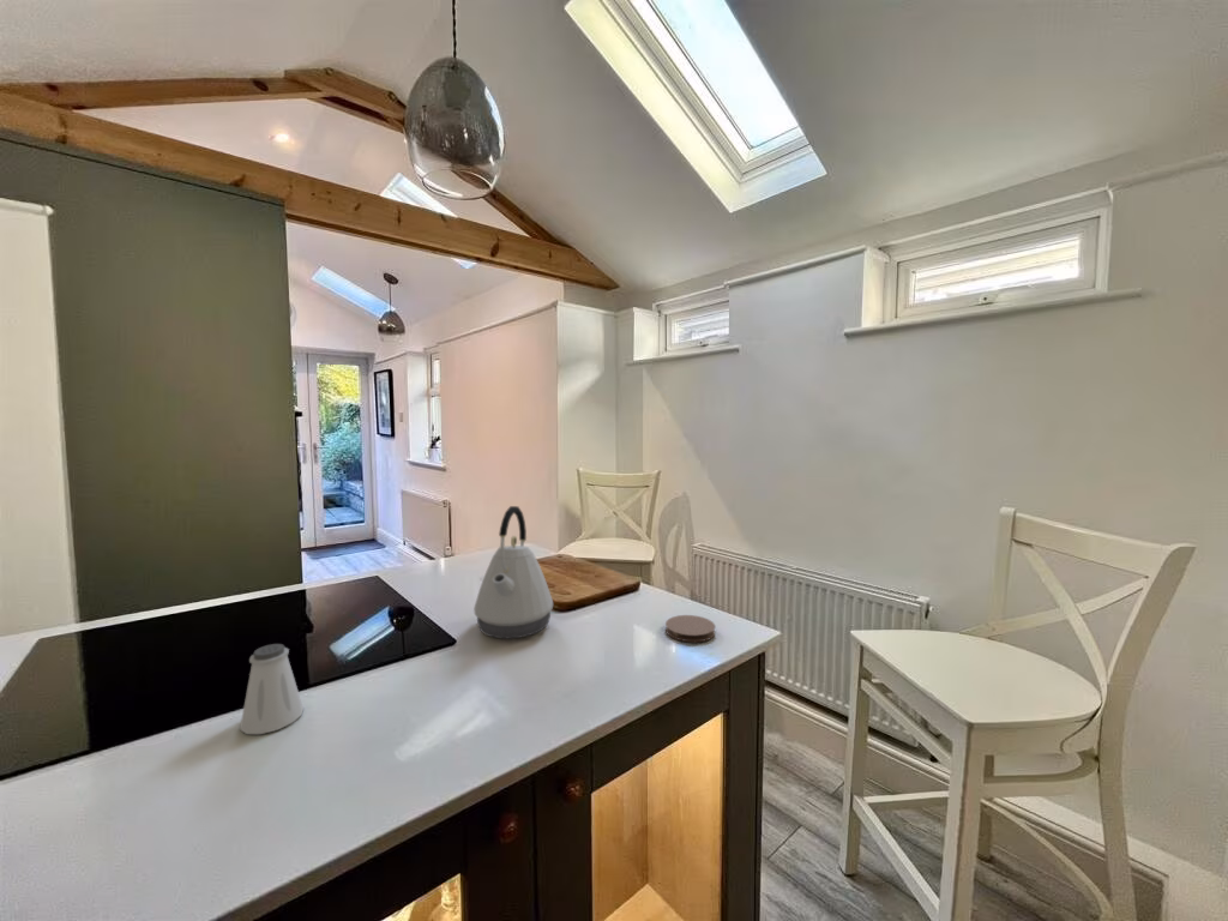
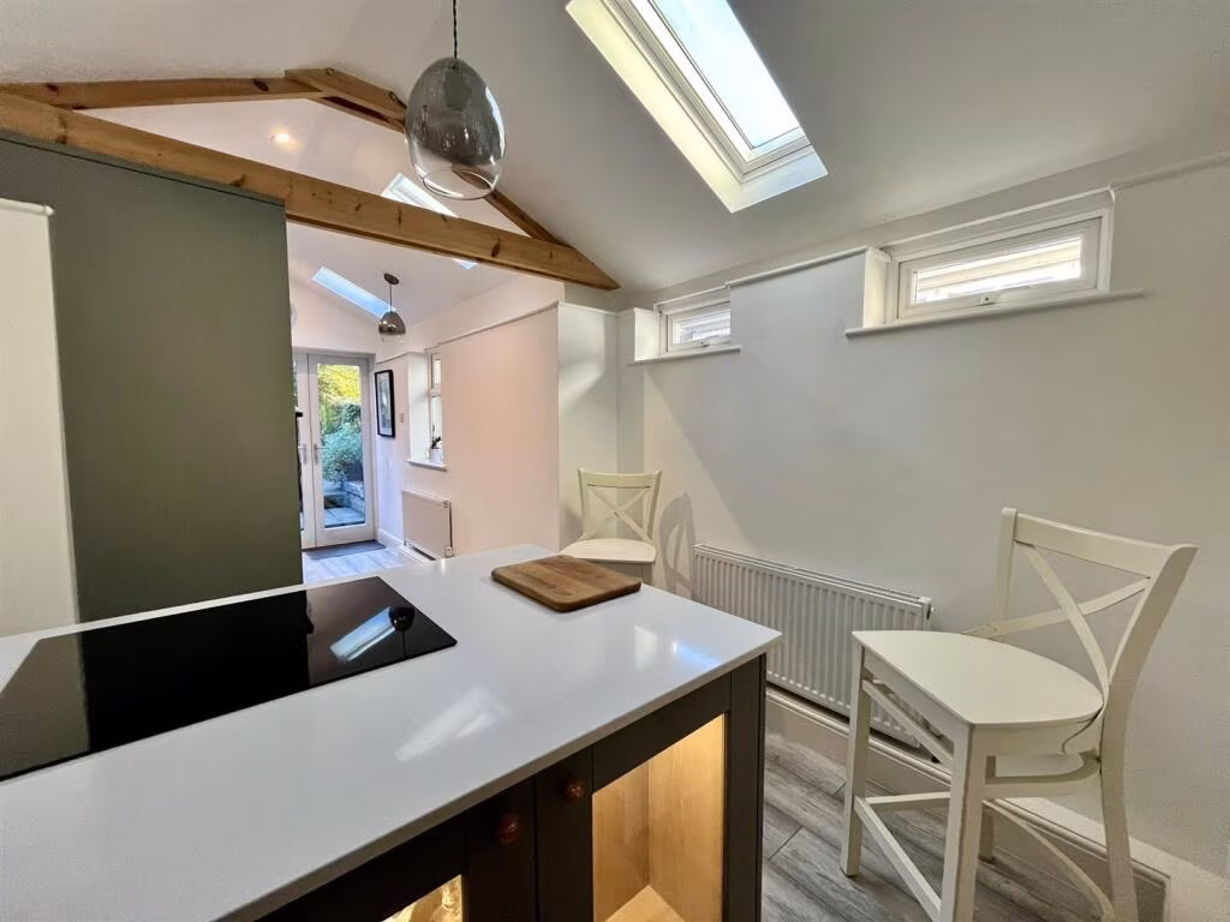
- kettle [472,505,554,639]
- coaster [664,614,716,643]
- saltshaker [239,643,305,735]
